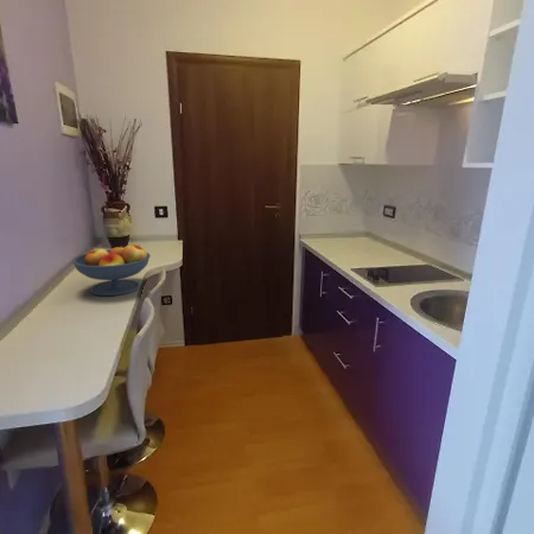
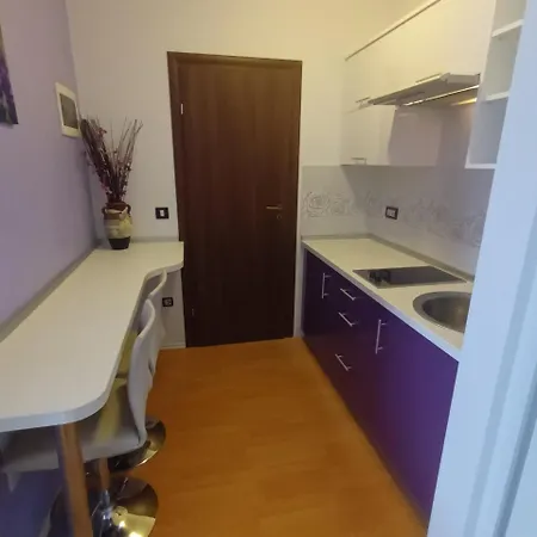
- fruit bowl [71,243,151,297]
